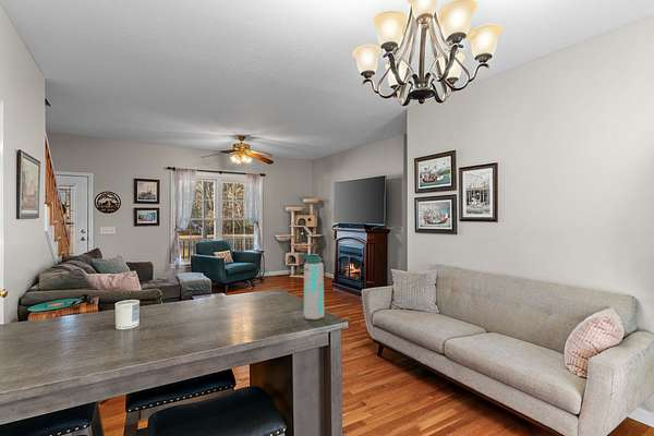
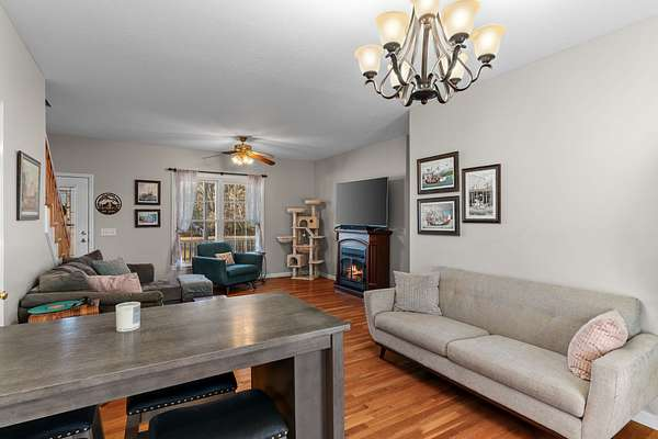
- water bottle [300,252,326,320]
